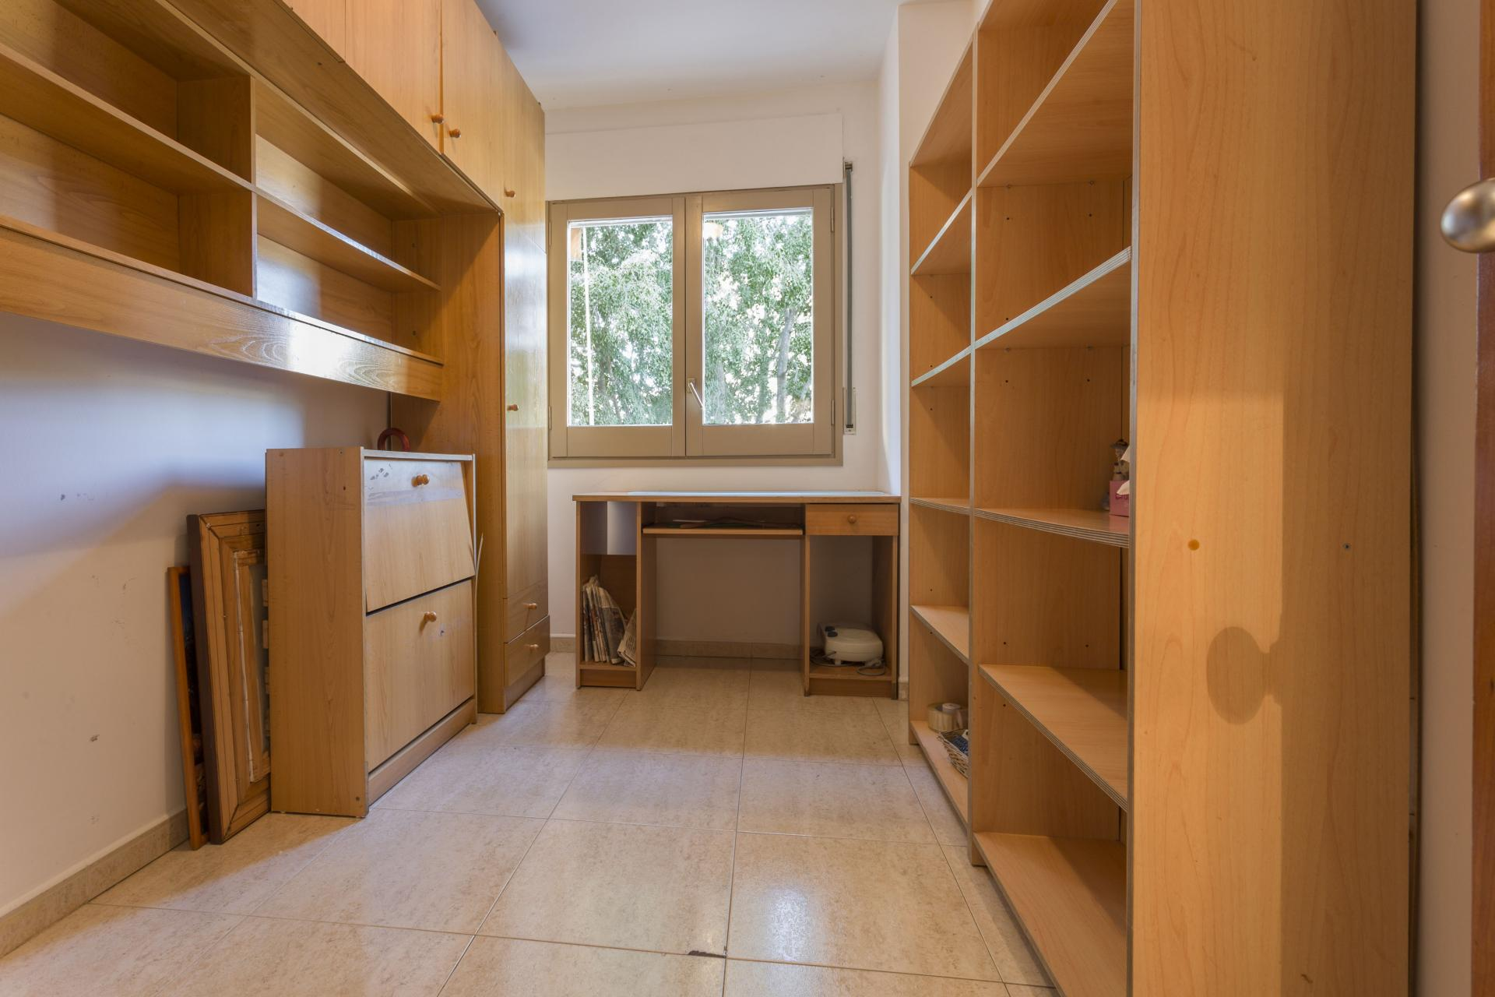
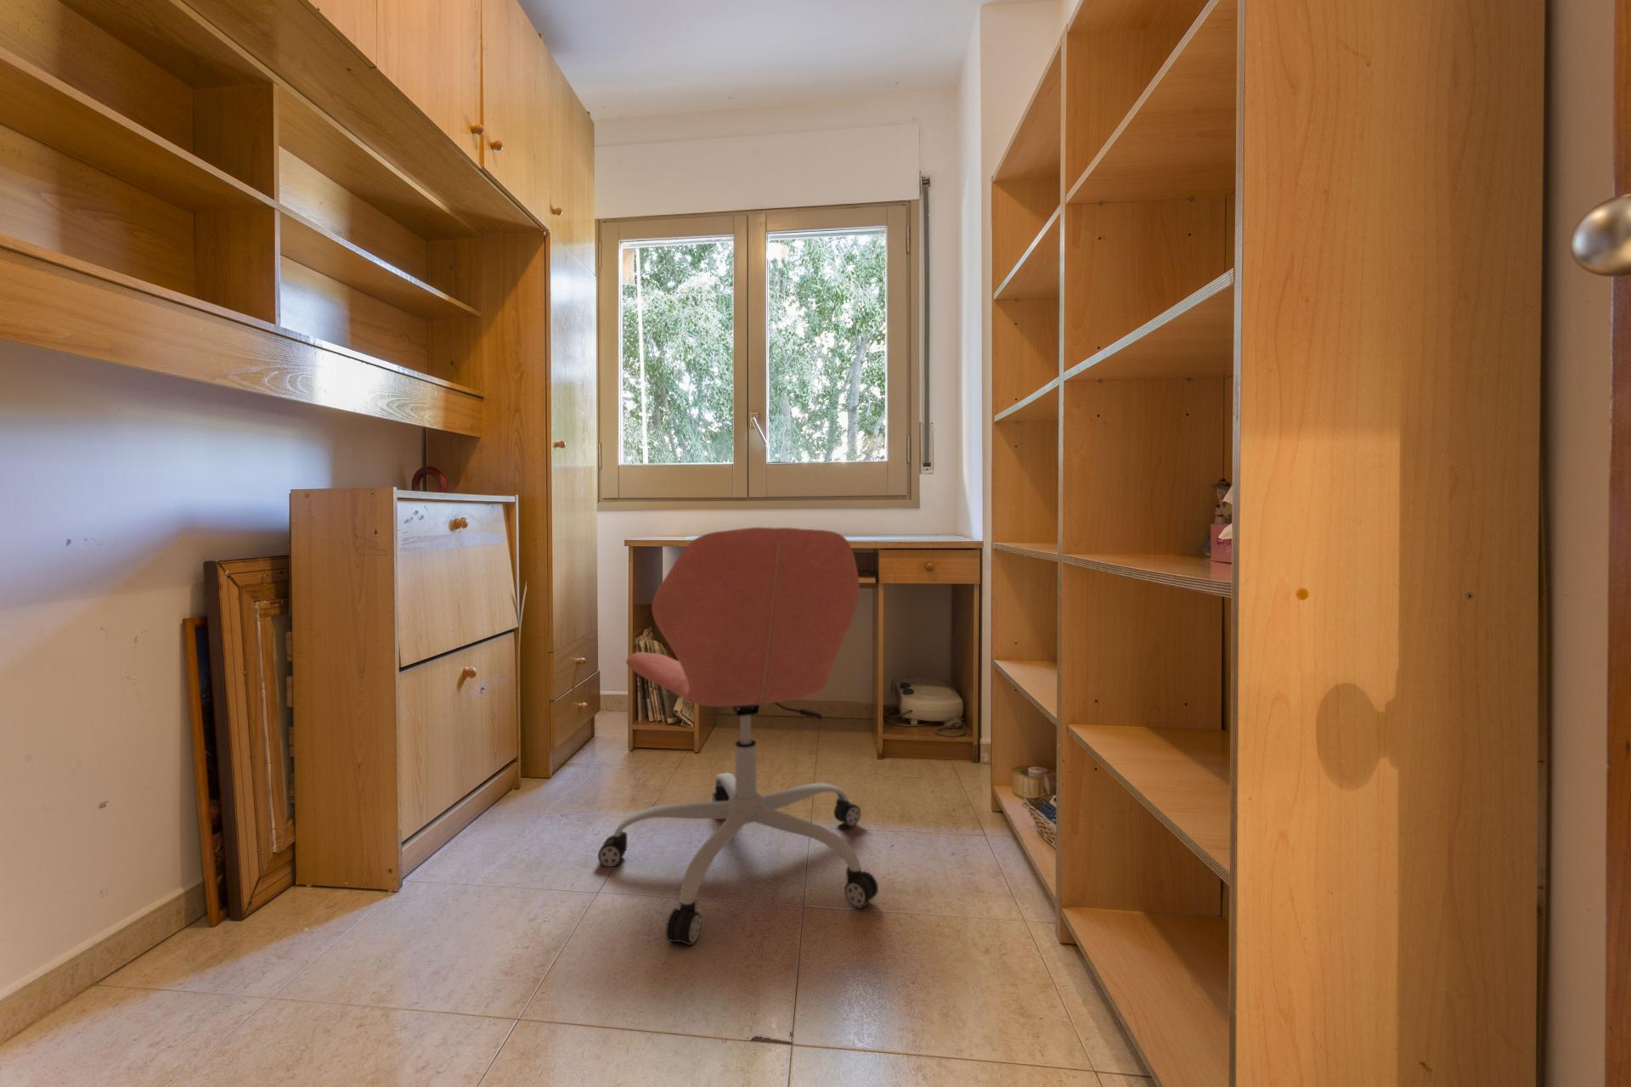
+ office chair [597,527,879,946]
